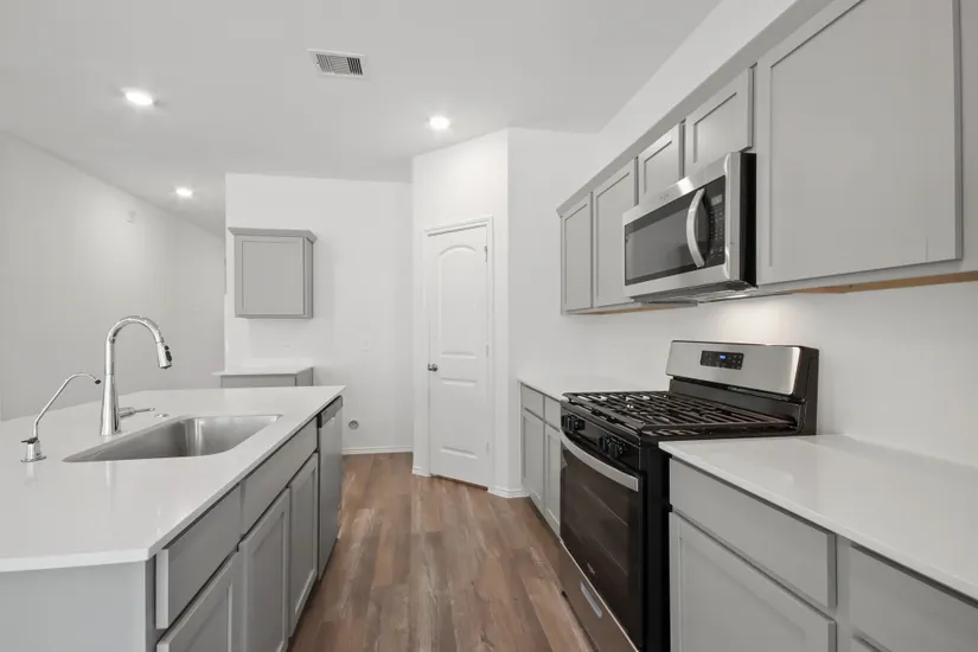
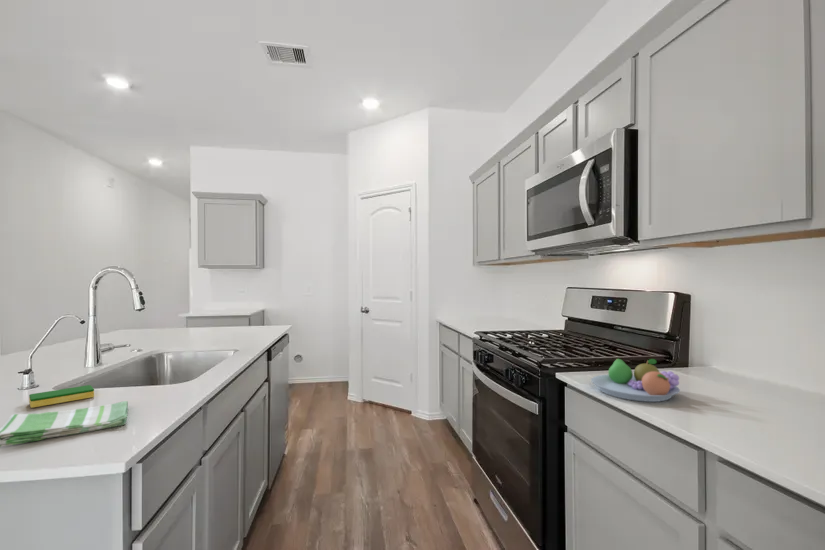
+ dish towel [0,400,129,448]
+ dish sponge [28,384,95,409]
+ fruit bowl [590,357,681,403]
